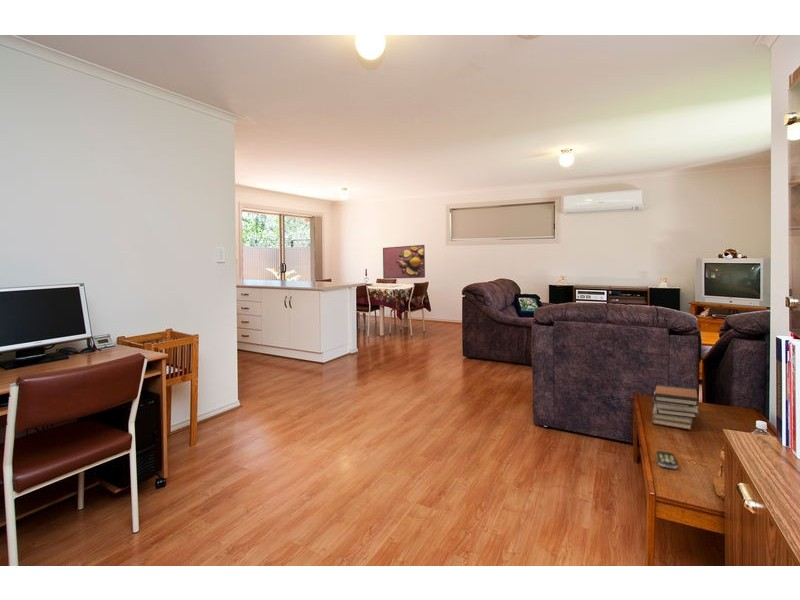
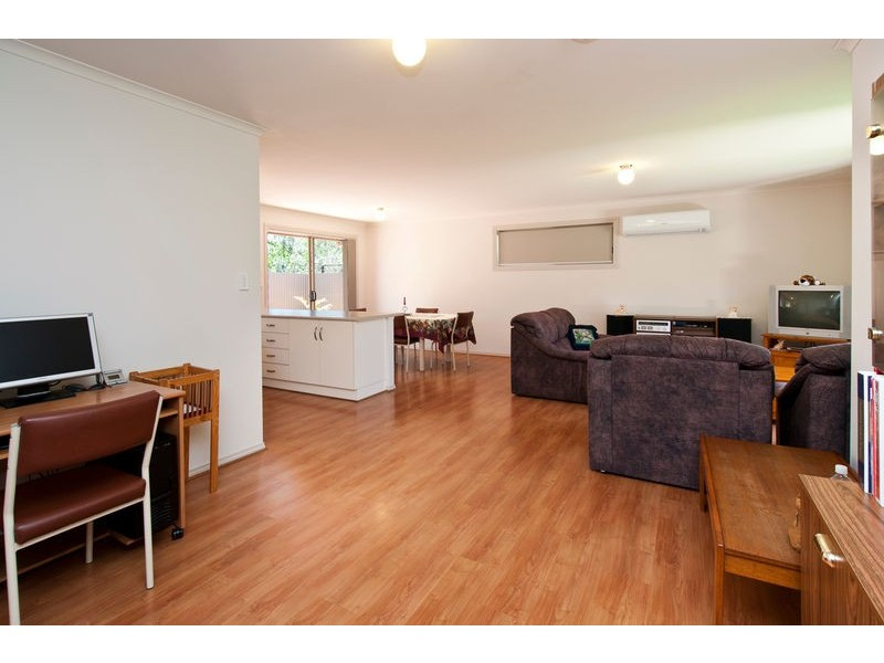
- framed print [382,244,426,280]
- remote control [655,450,678,469]
- book stack [650,383,699,431]
